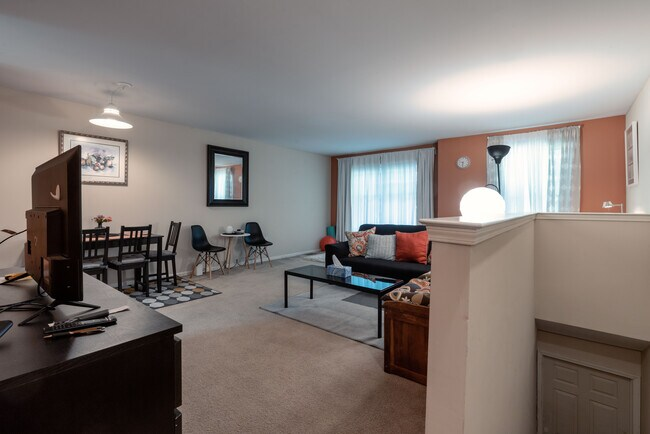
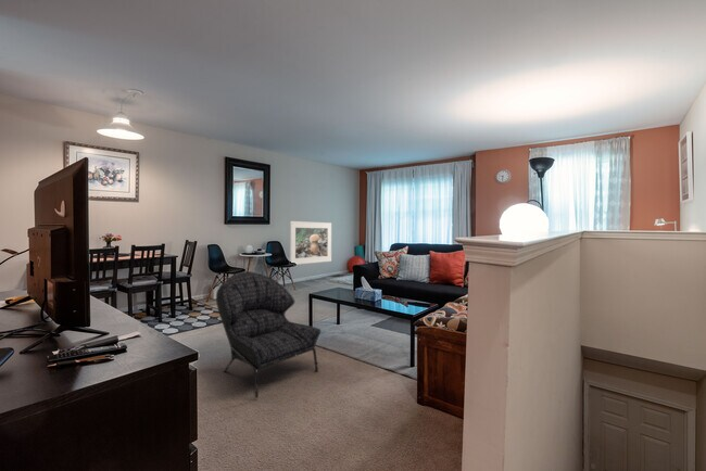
+ armchair [215,270,322,399]
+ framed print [289,220,332,266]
